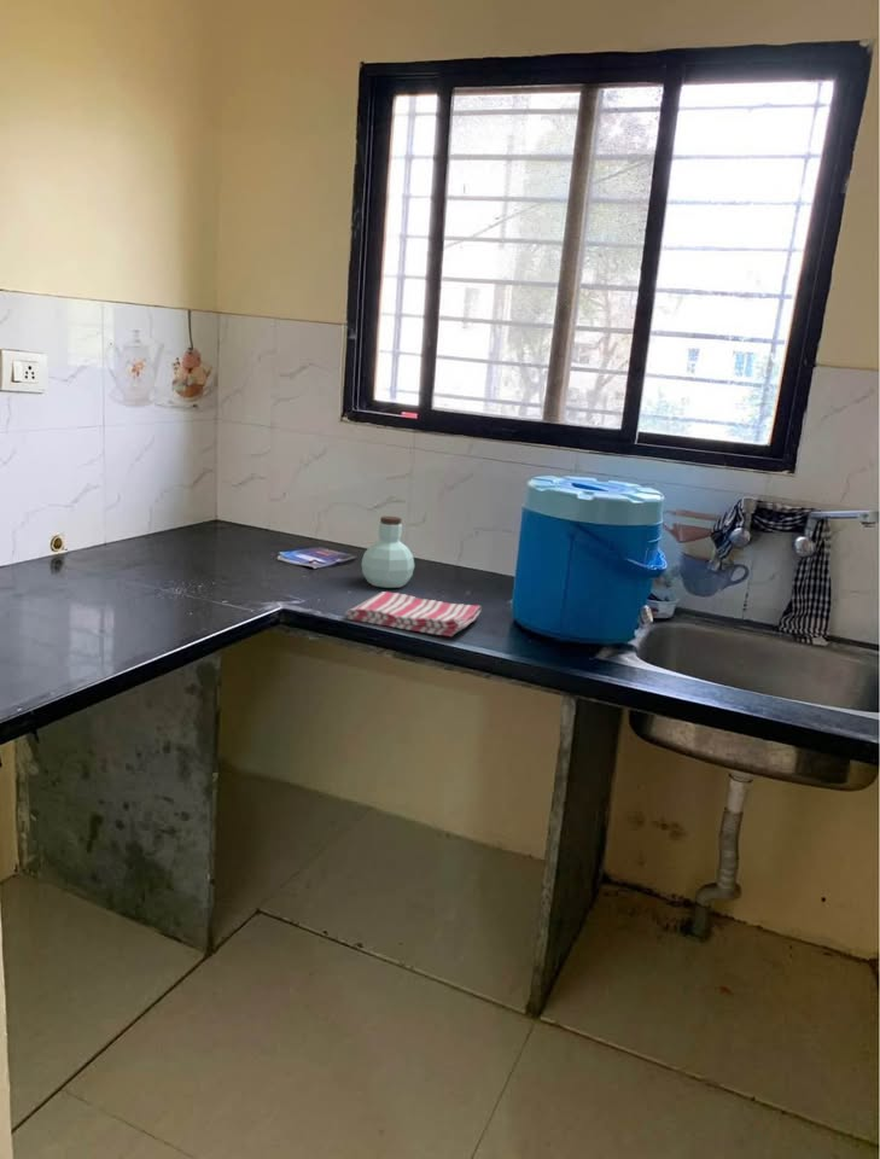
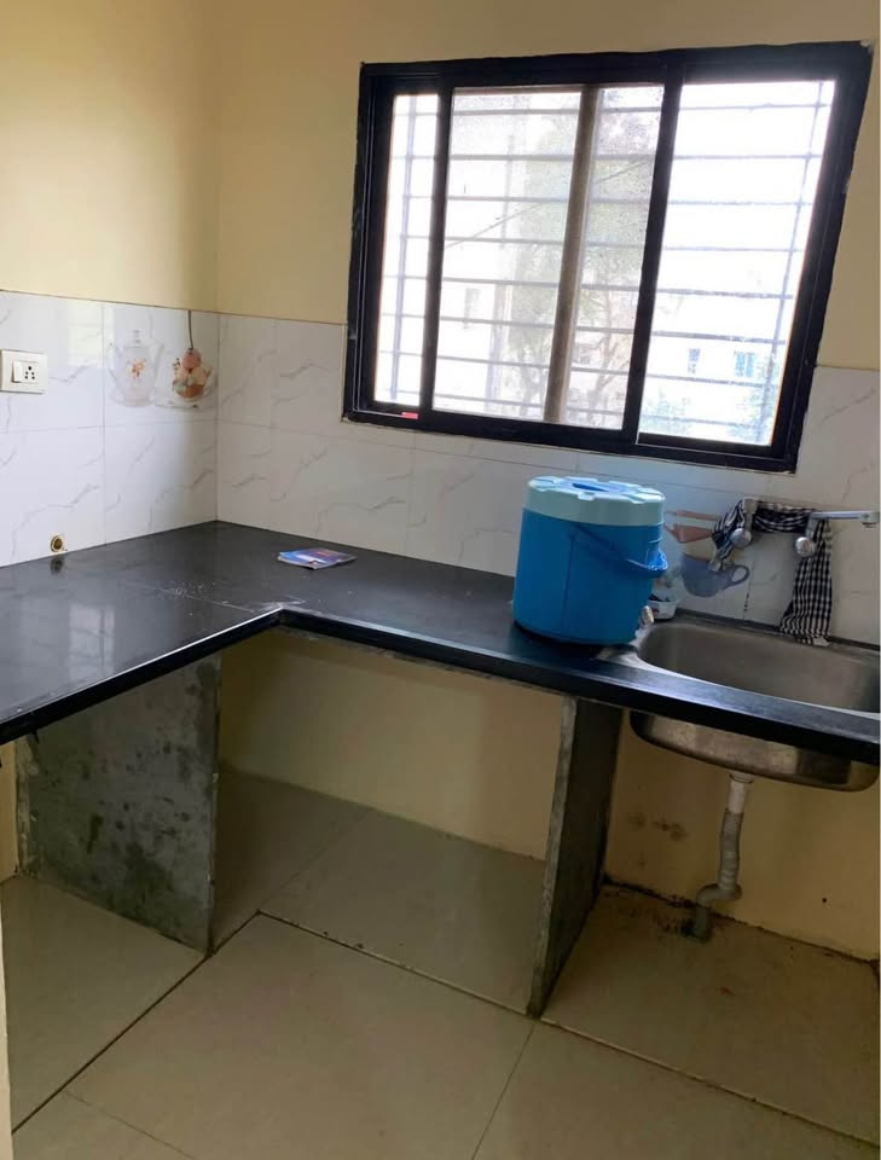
- jar [361,516,415,589]
- dish towel [345,590,483,637]
